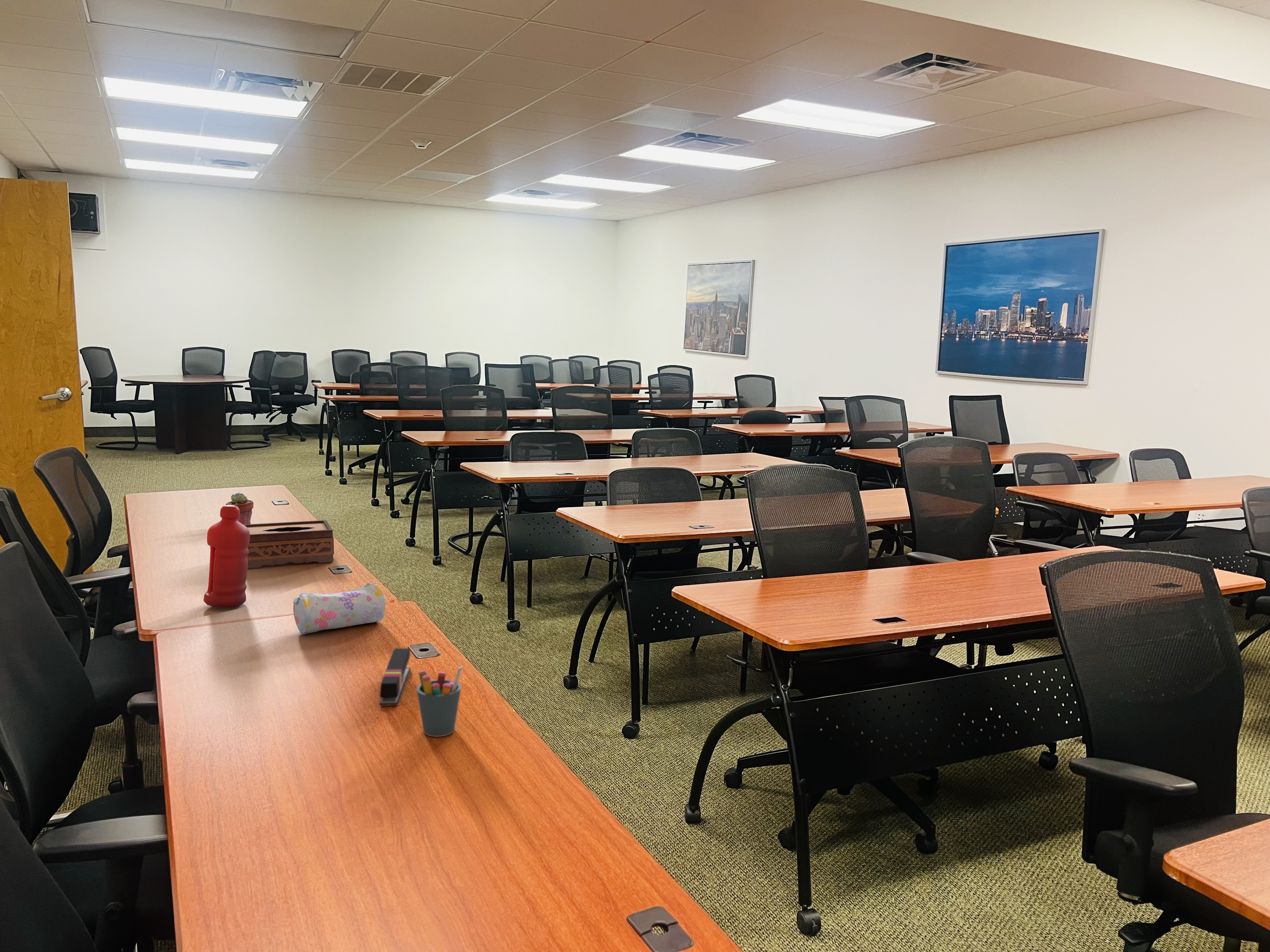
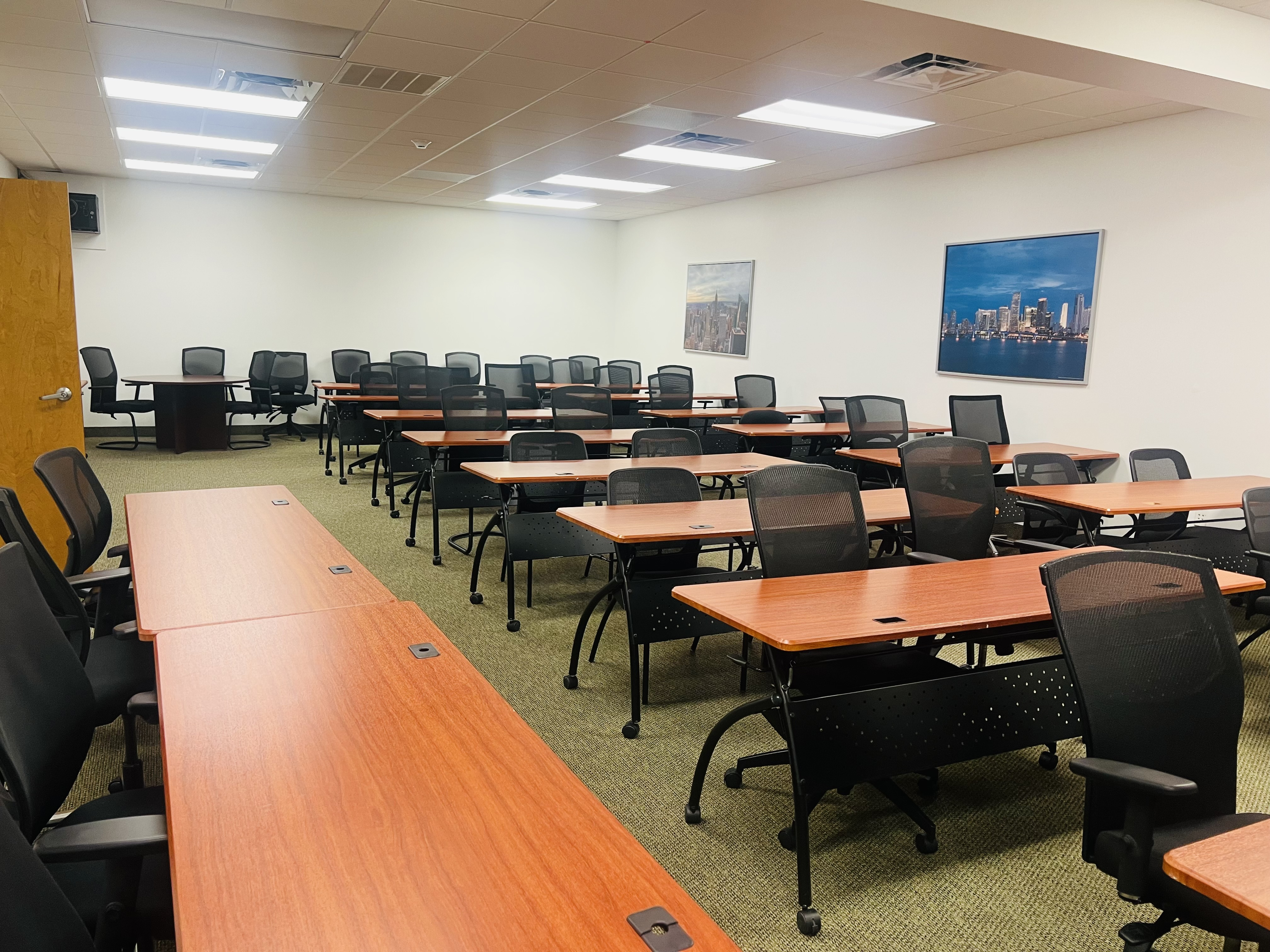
- potted succulent [226,492,254,524]
- pencil case [293,583,386,634]
- stapler [379,648,411,706]
- tissue box [243,520,334,569]
- water bottle [203,505,250,608]
- pen holder [416,666,463,737]
